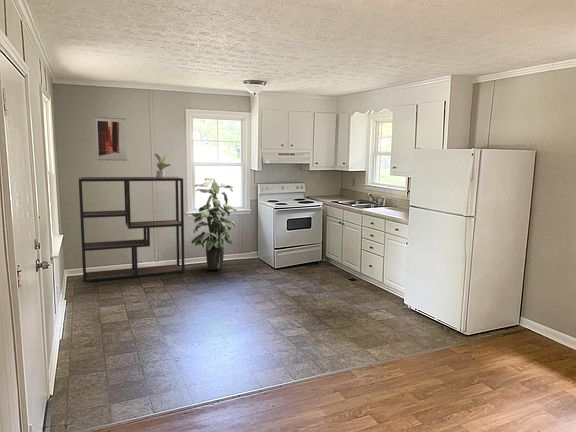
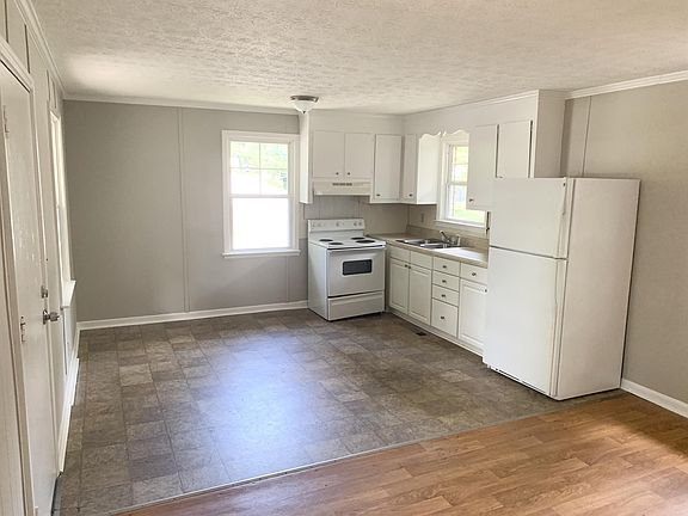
- wall art [95,116,128,162]
- potted plant [153,153,171,178]
- indoor plant [190,177,238,270]
- shelving unit [78,176,185,283]
